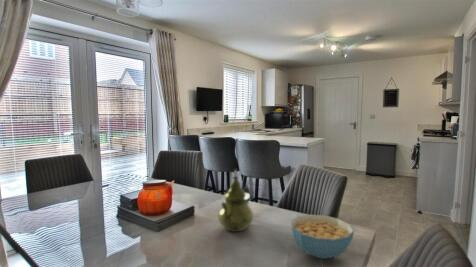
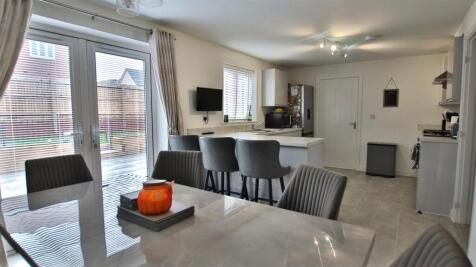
- cereal bowl [290,214,355,260]
- teapot [217,169,254,233]
